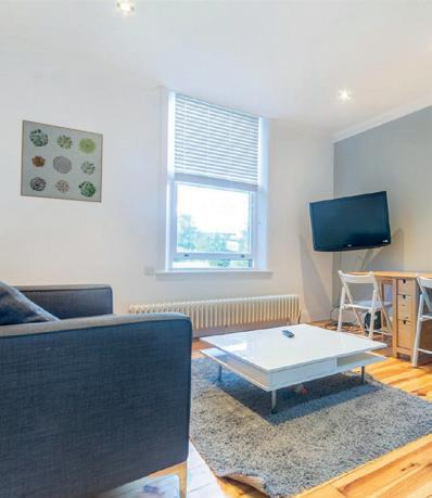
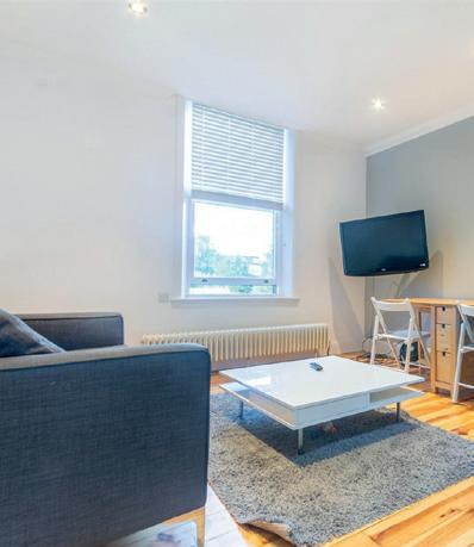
- wall art [20,119,104,204]
